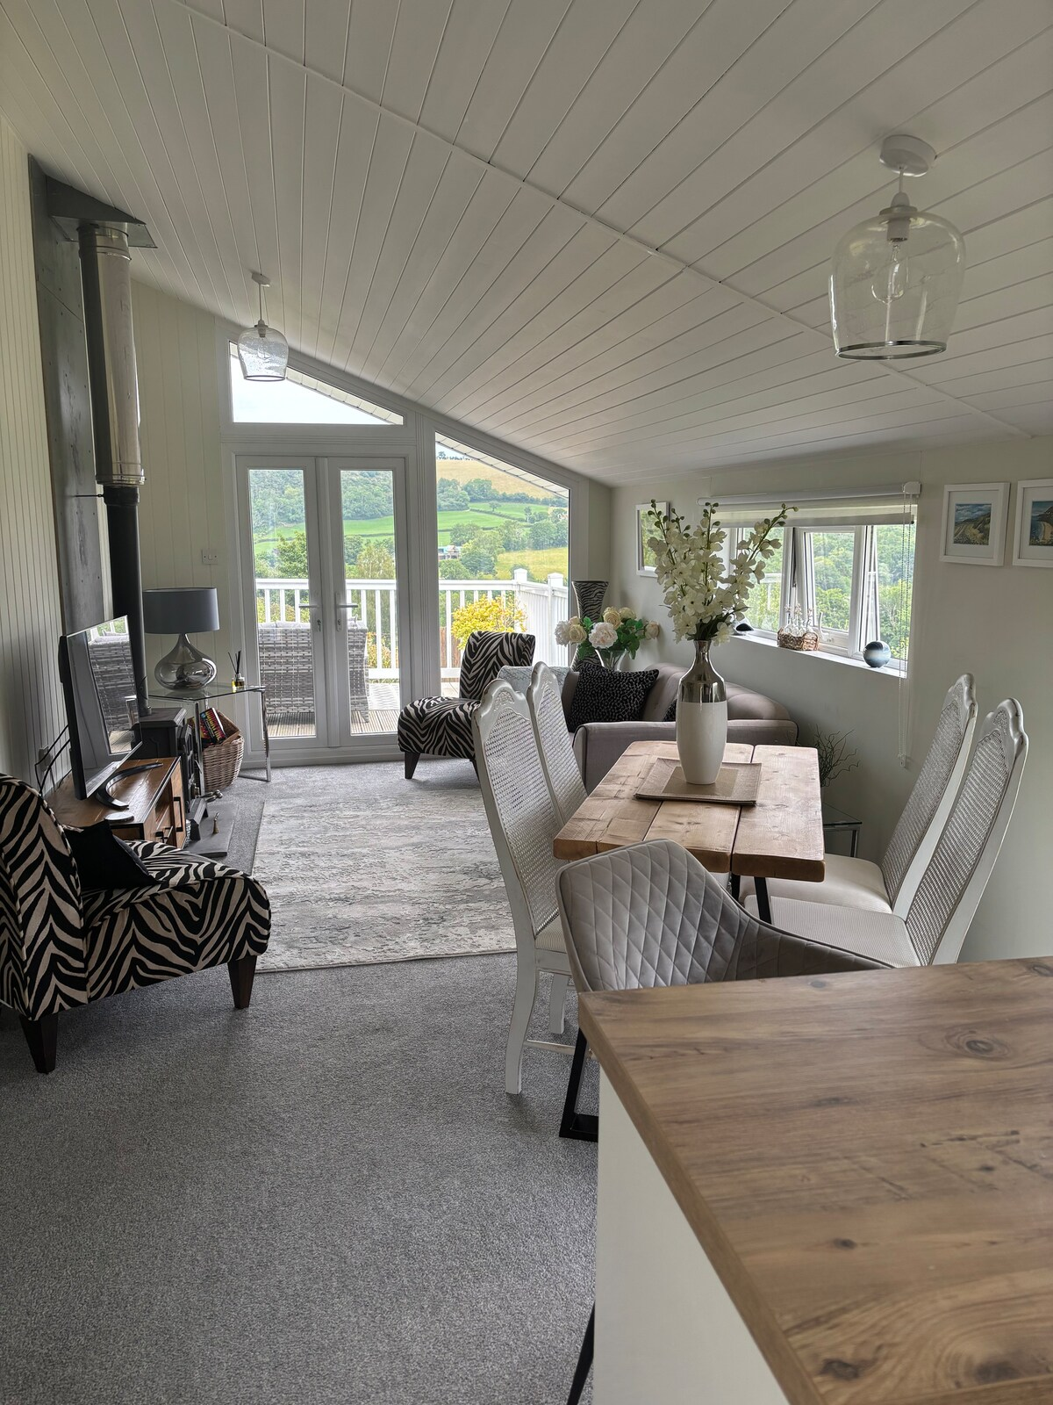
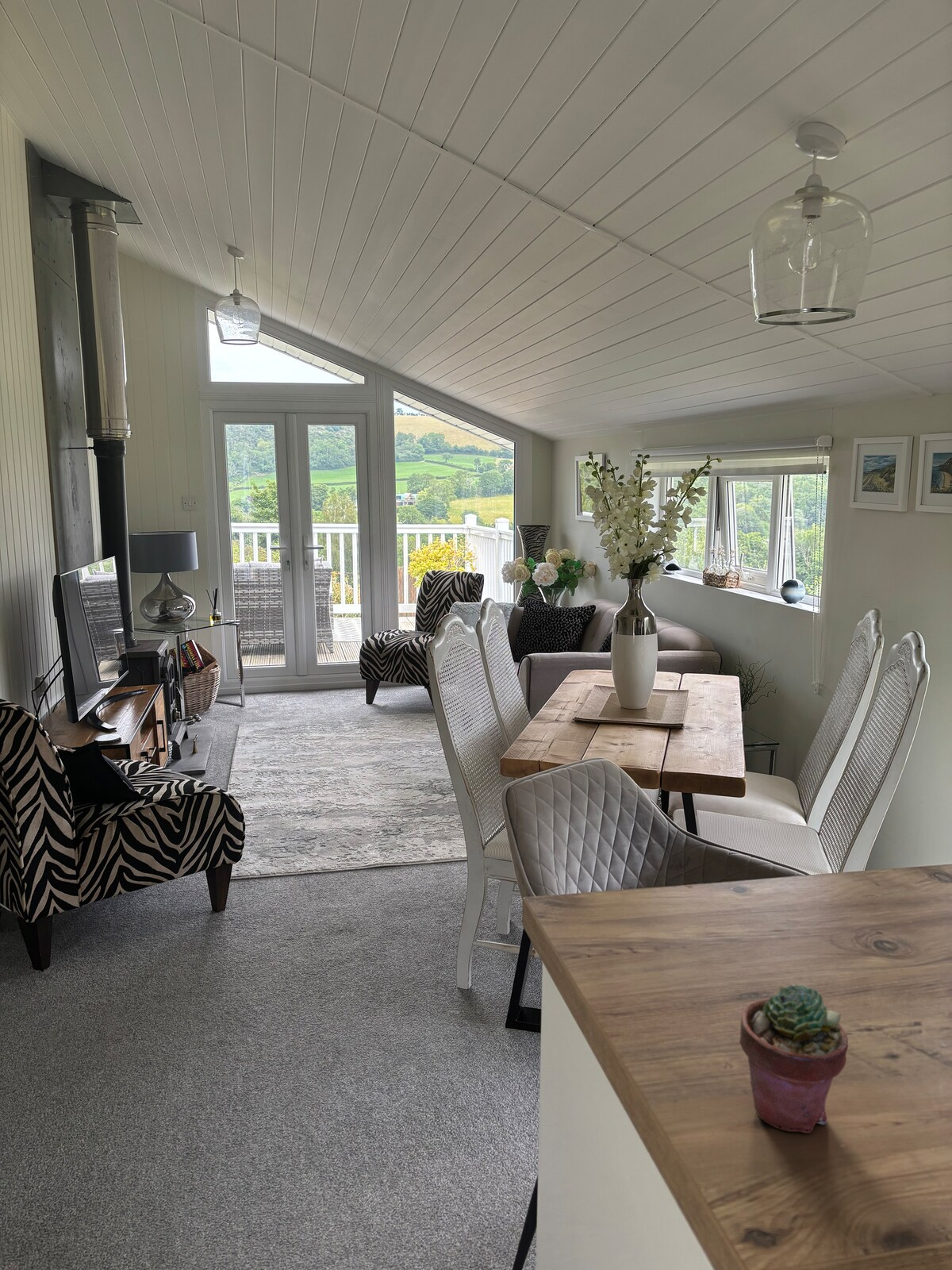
+ potted succulent [739,983,849,1134]
